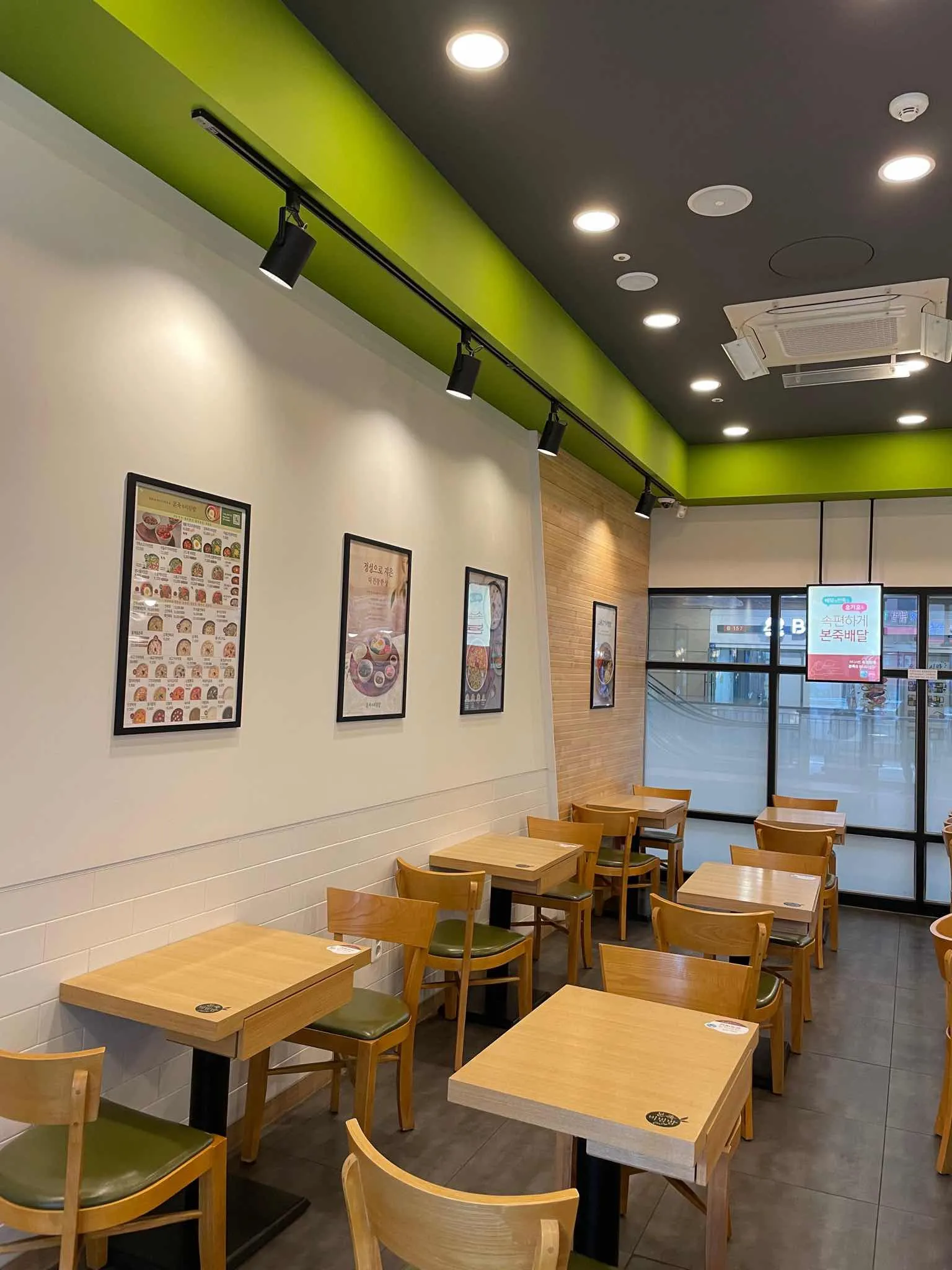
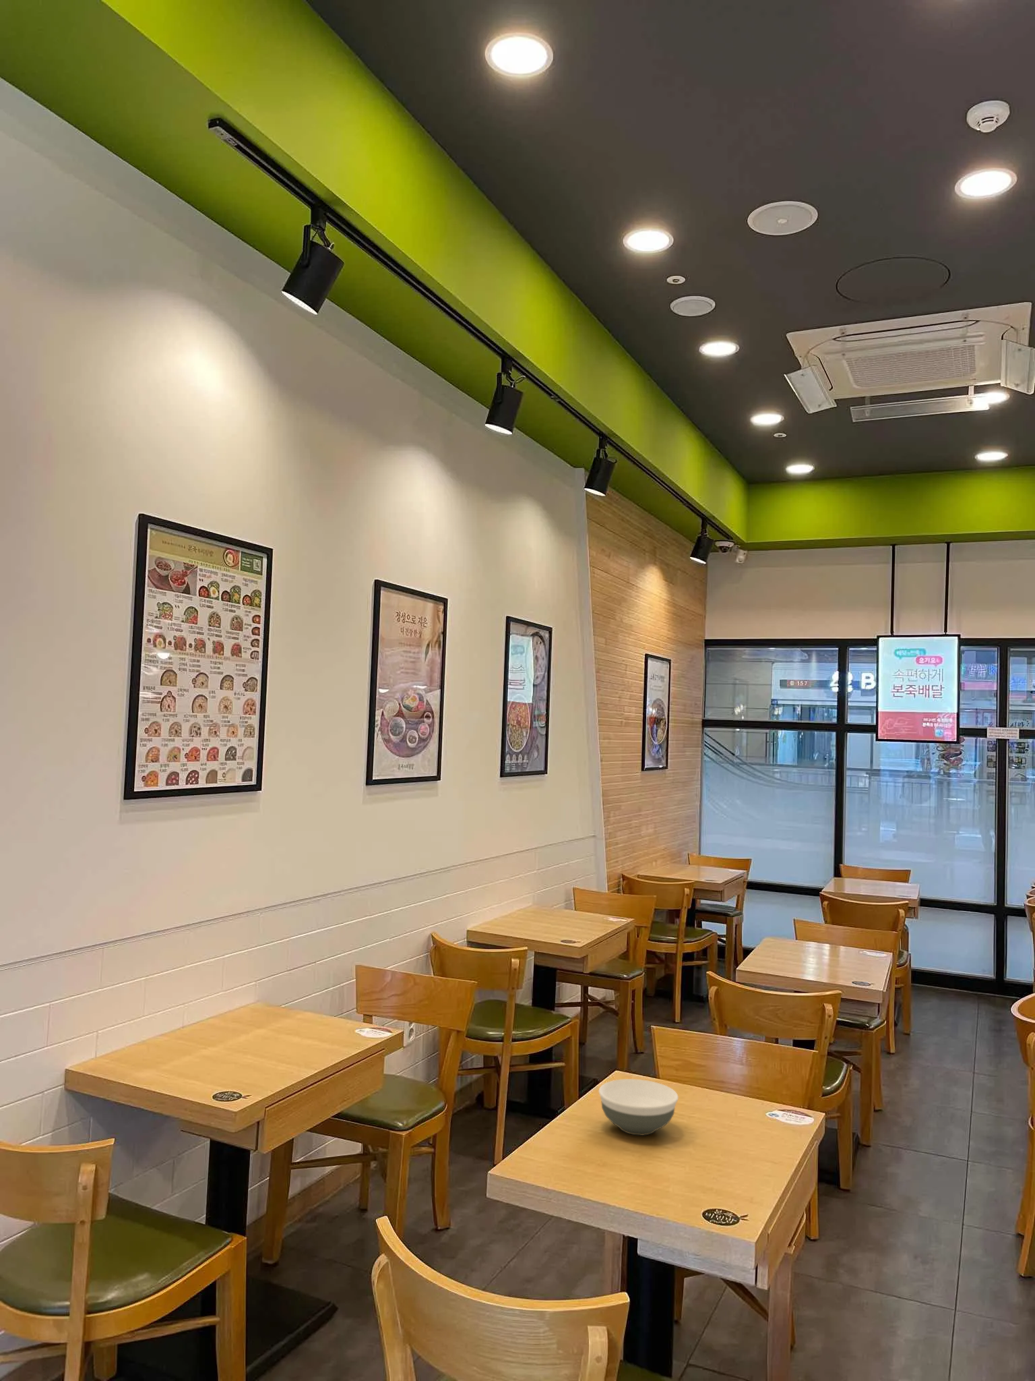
+ bowl [598,1079,679,1136]
